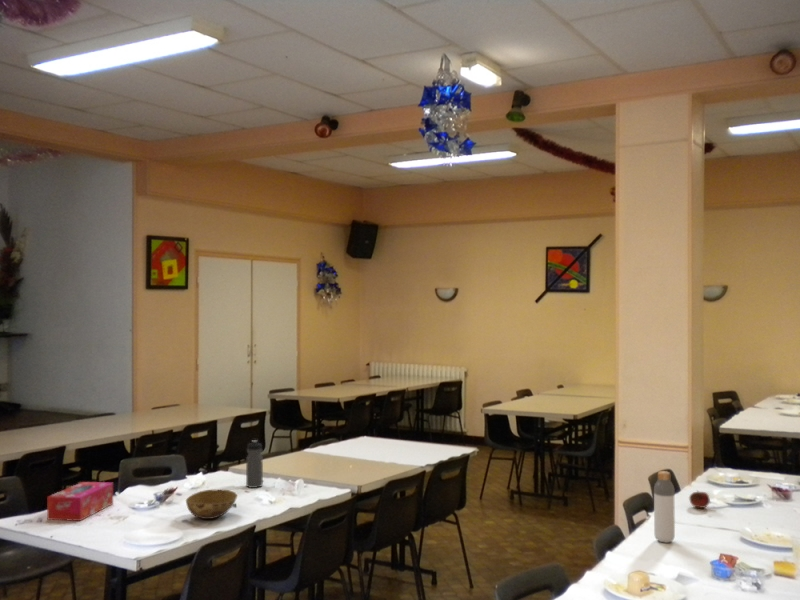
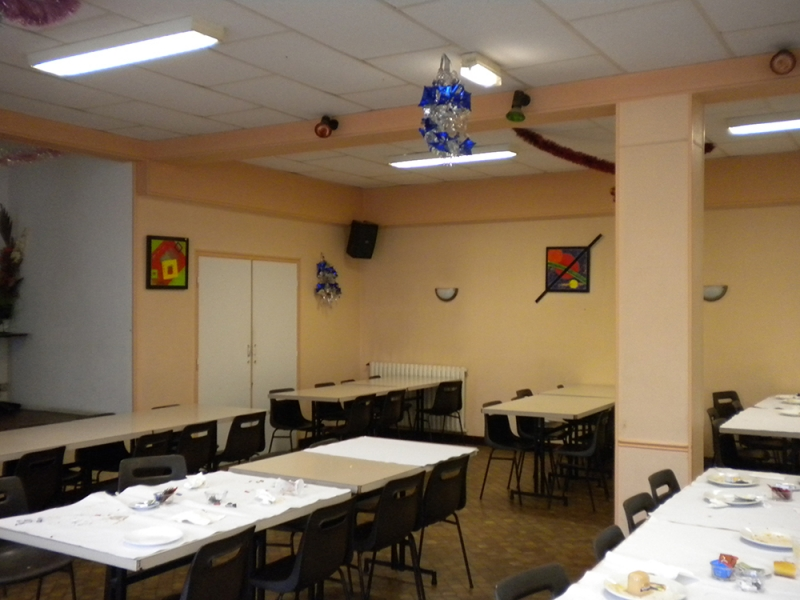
- water bottle [245,439,264,489]
- bottle [653,470,676,544]
- fruit [688,489,710,509]
- bowl [185,489,238,520]
- tissue box [46,481,114,522]
